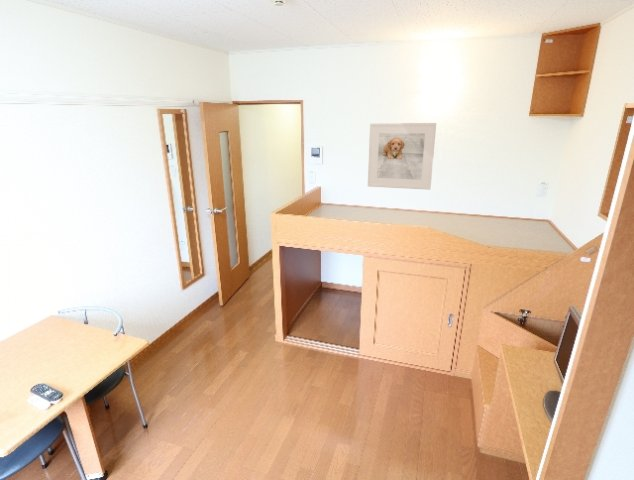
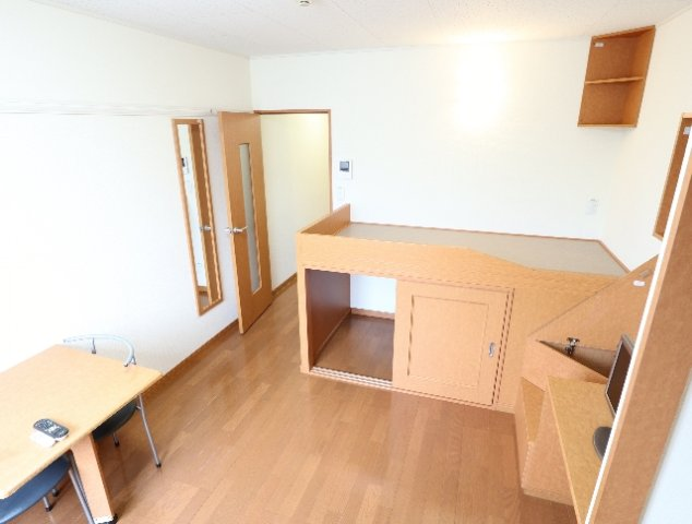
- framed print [367,122,437,191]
